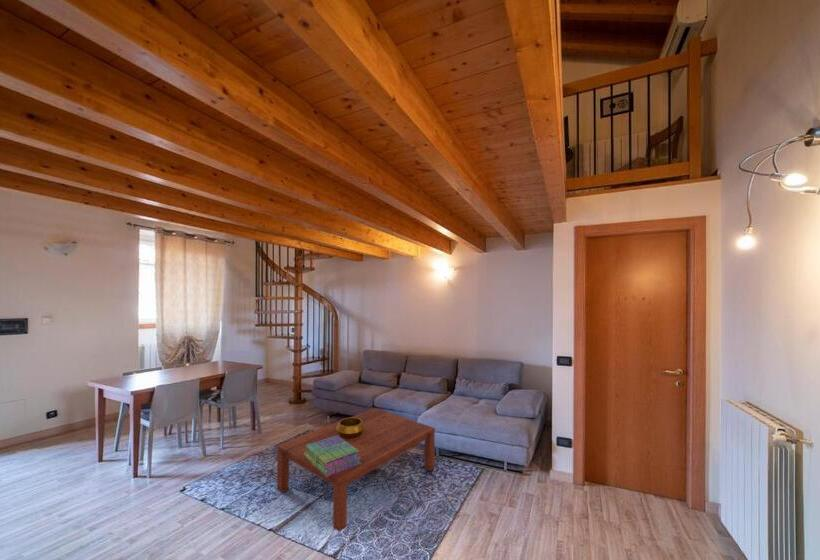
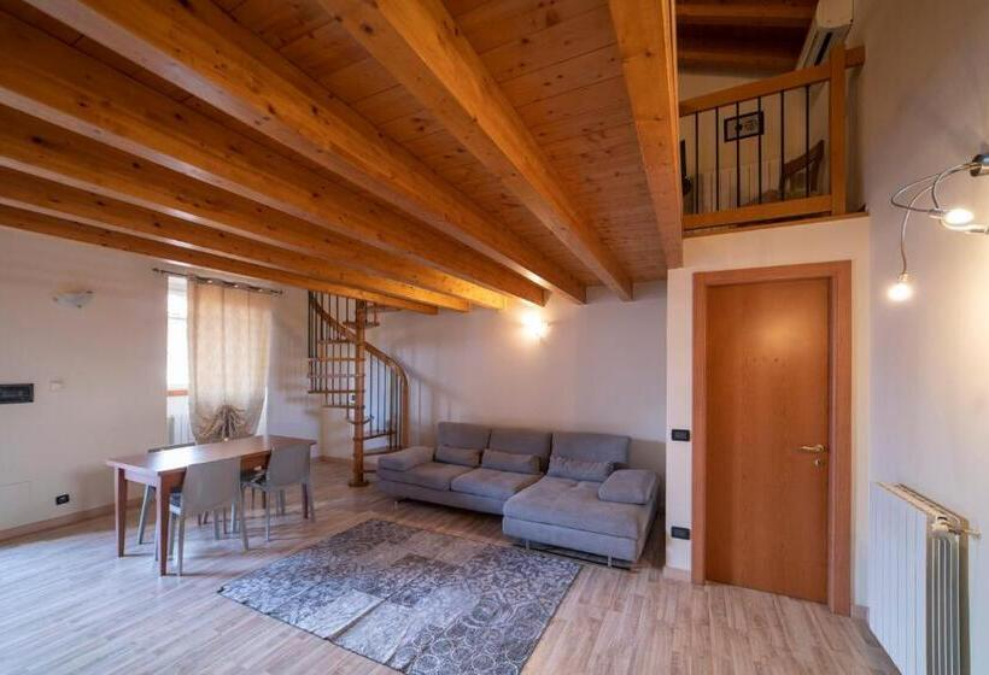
- decorative bowl [336,416,365,439]
- coffee table [276,407,436,533]
- stack of books [304,436,361,477]
